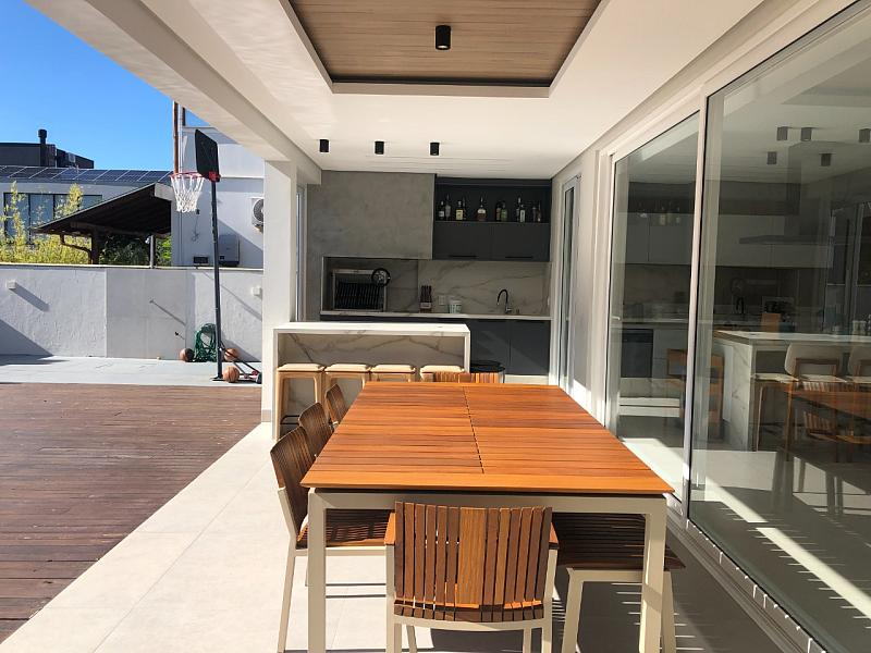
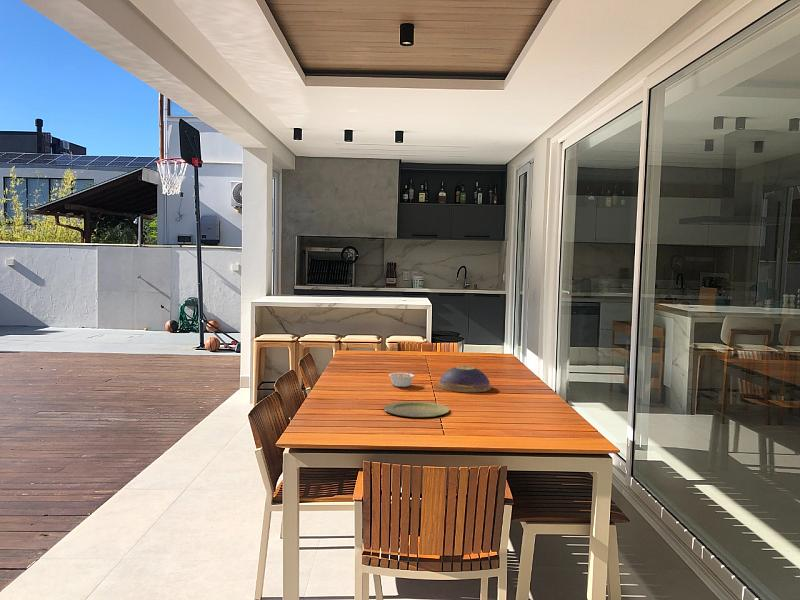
+ plate [383,400,450,418]
+ legume [388,370,415,388]
+ decorative bowl [438,365,492,393]
